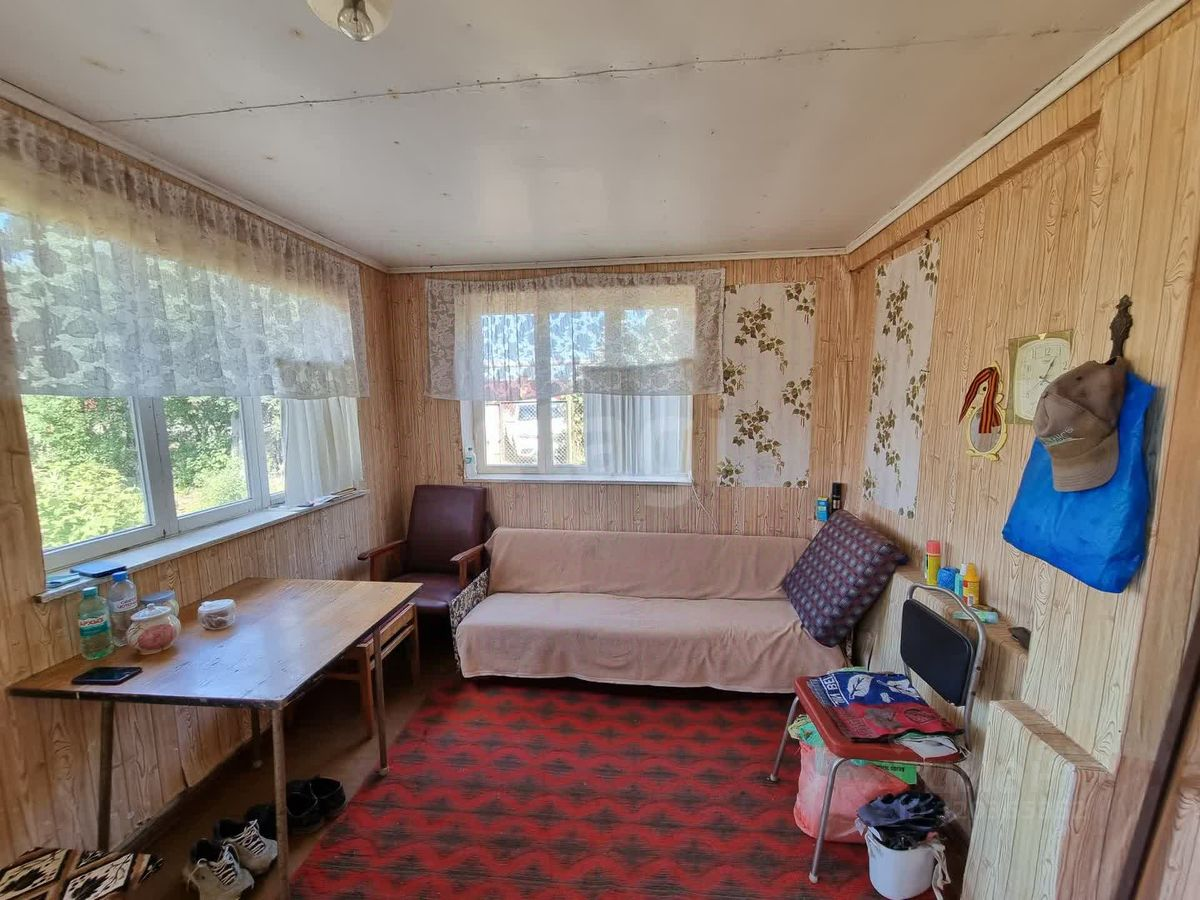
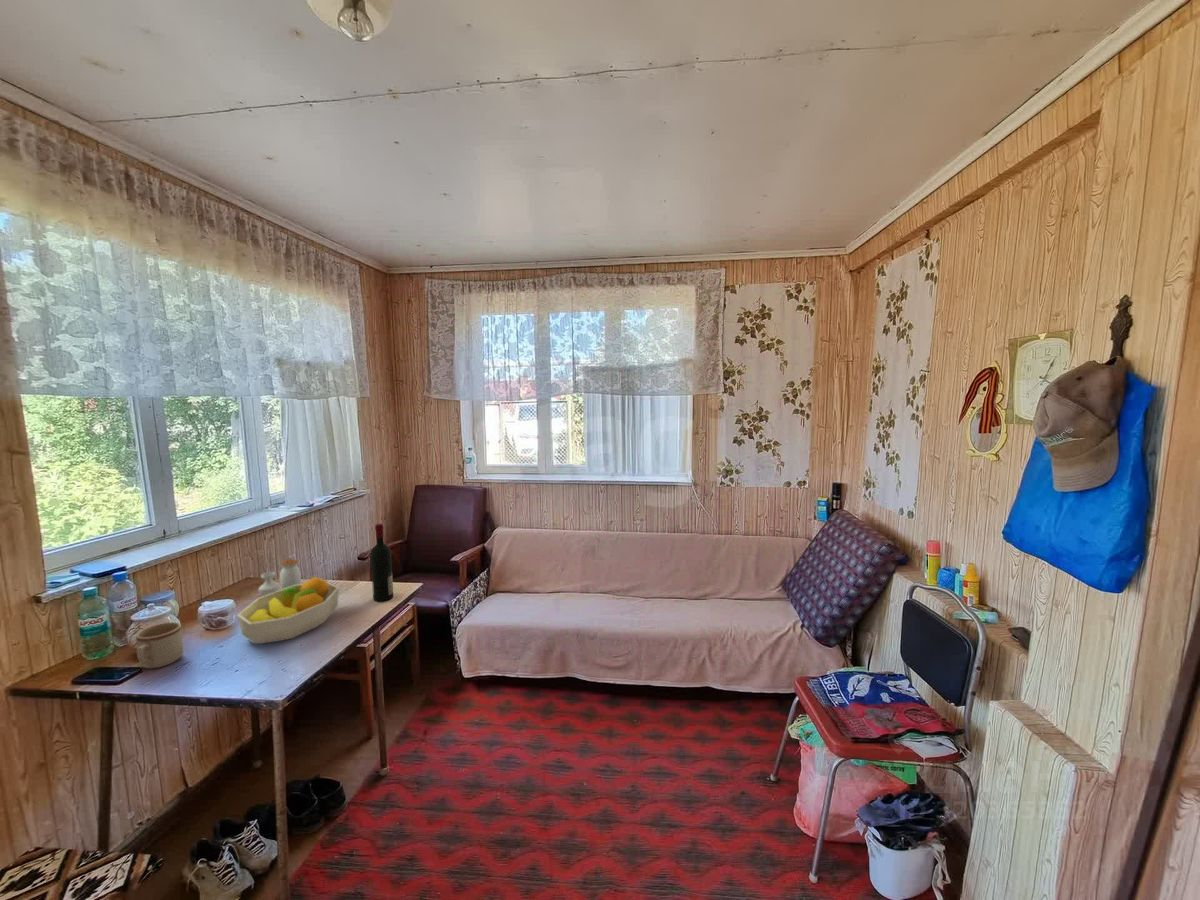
+ alcohol [370,523,394,603]
+ jar [257,557,302,597]
+ fruit bowl [236,576,340,644]
+ mug [135,621,184,670]
